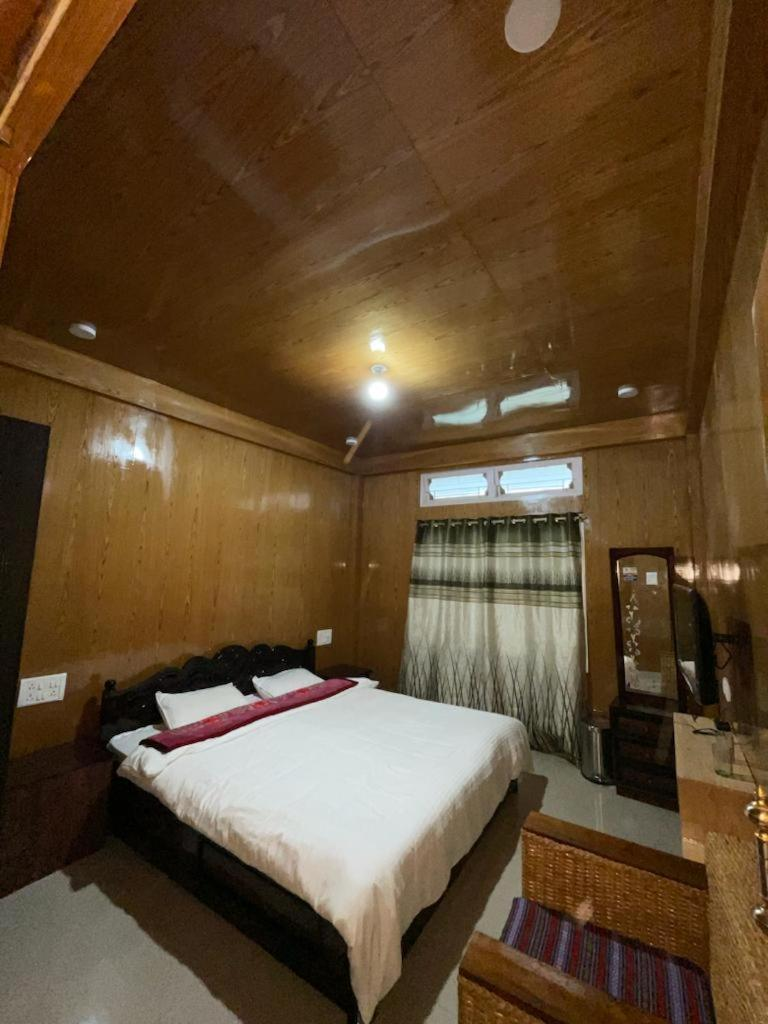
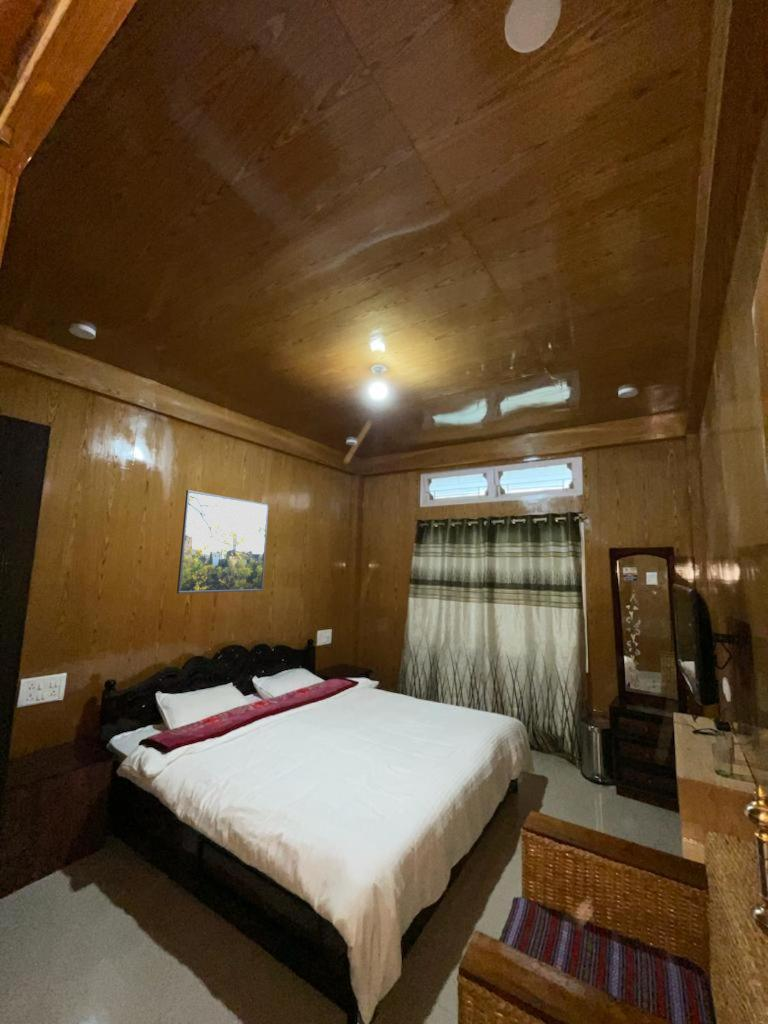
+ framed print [176,489,270,594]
